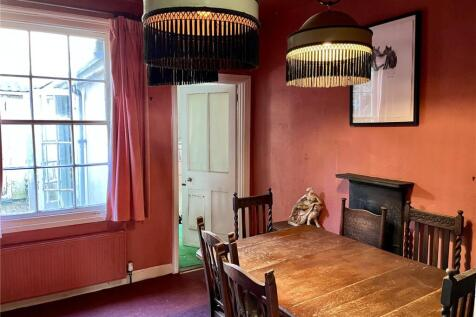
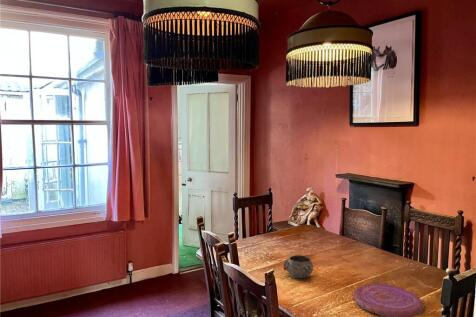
+ plate [352,282,425,317]
+ decorative bowl [283,254,314,280]
